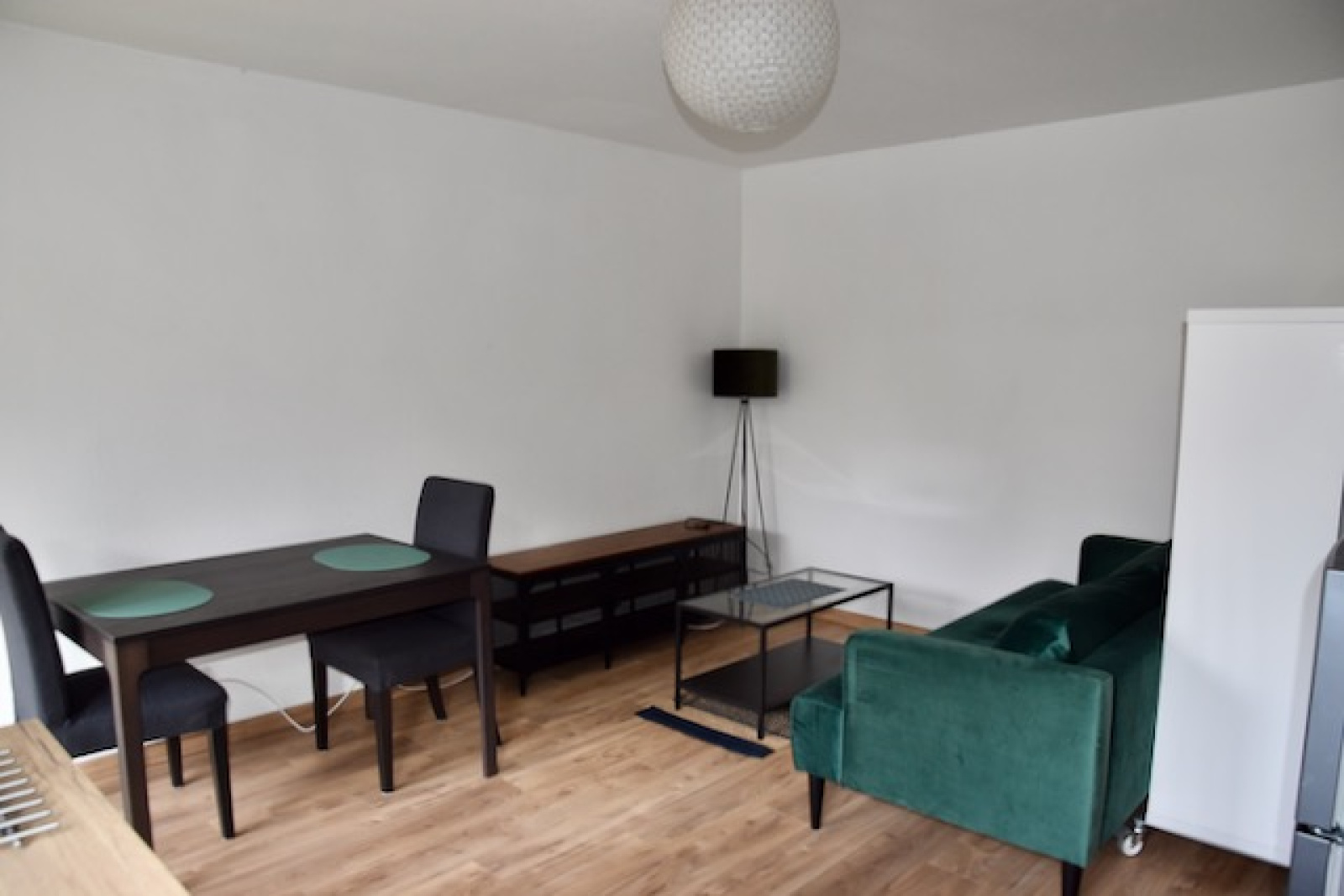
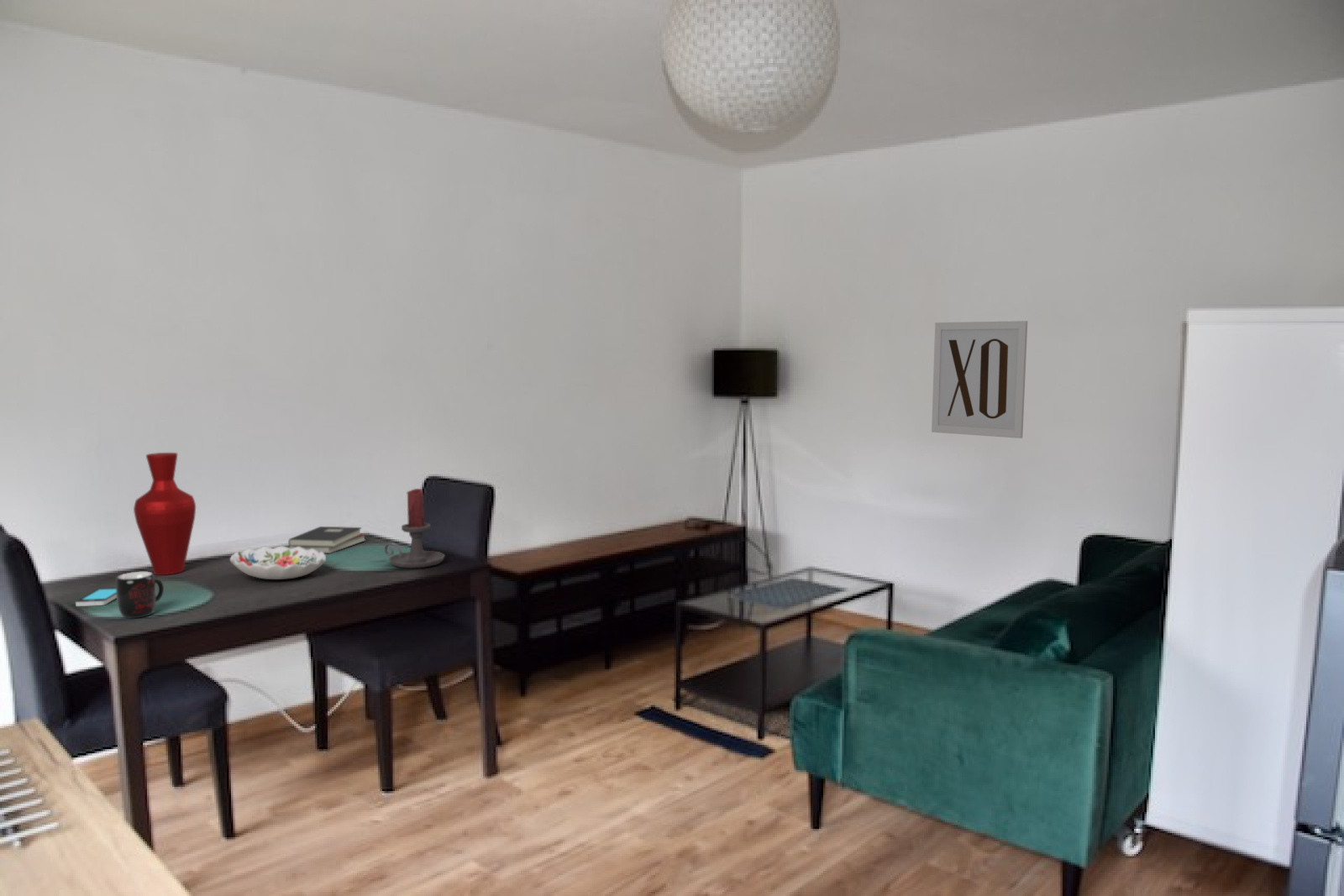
+ mug [115,570,165,619]
+ decorative bowl [229,545,327,580]
+ vase [133,452,197,576]
+ smartphone [75,587,117,607]
+ hardback book [287,526,367,554]
+ wall art [931,320,1028,439]
+ candle holder [383,488,445,569]
